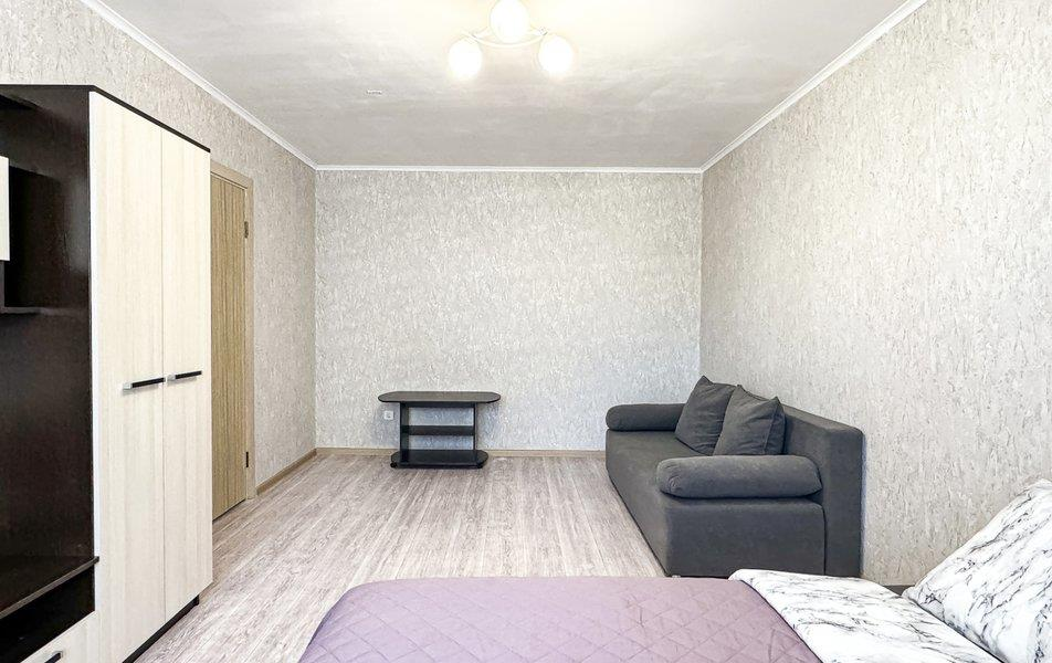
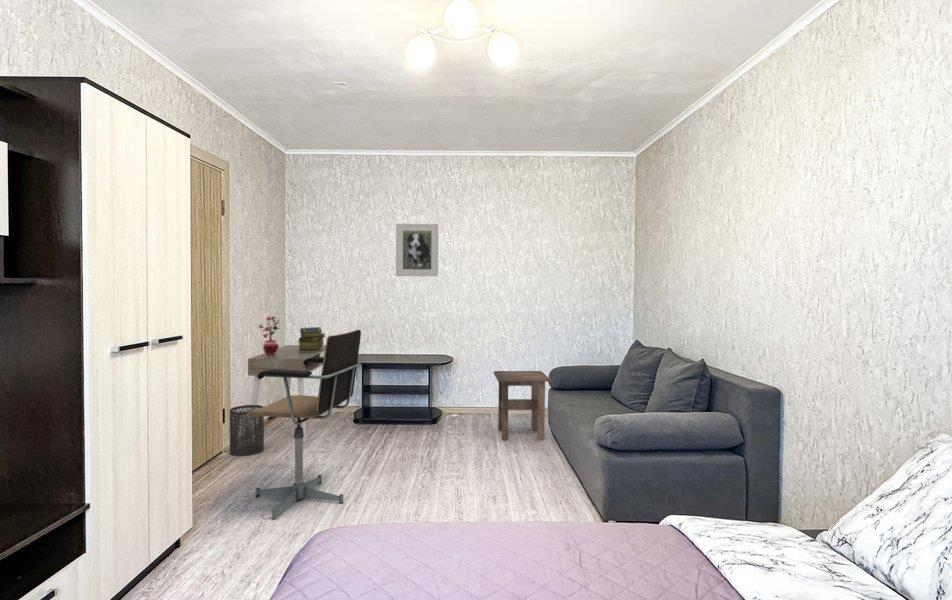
+ potted plant [258,316,280,355]
+ trash can [229,404,265,457]
+ desk [247,344,334,444]
+ office chair [246,329,362,521]
+ stack of books [297,326,327,352]
+ side table [492,370,553,441]
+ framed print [395,223,439,277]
